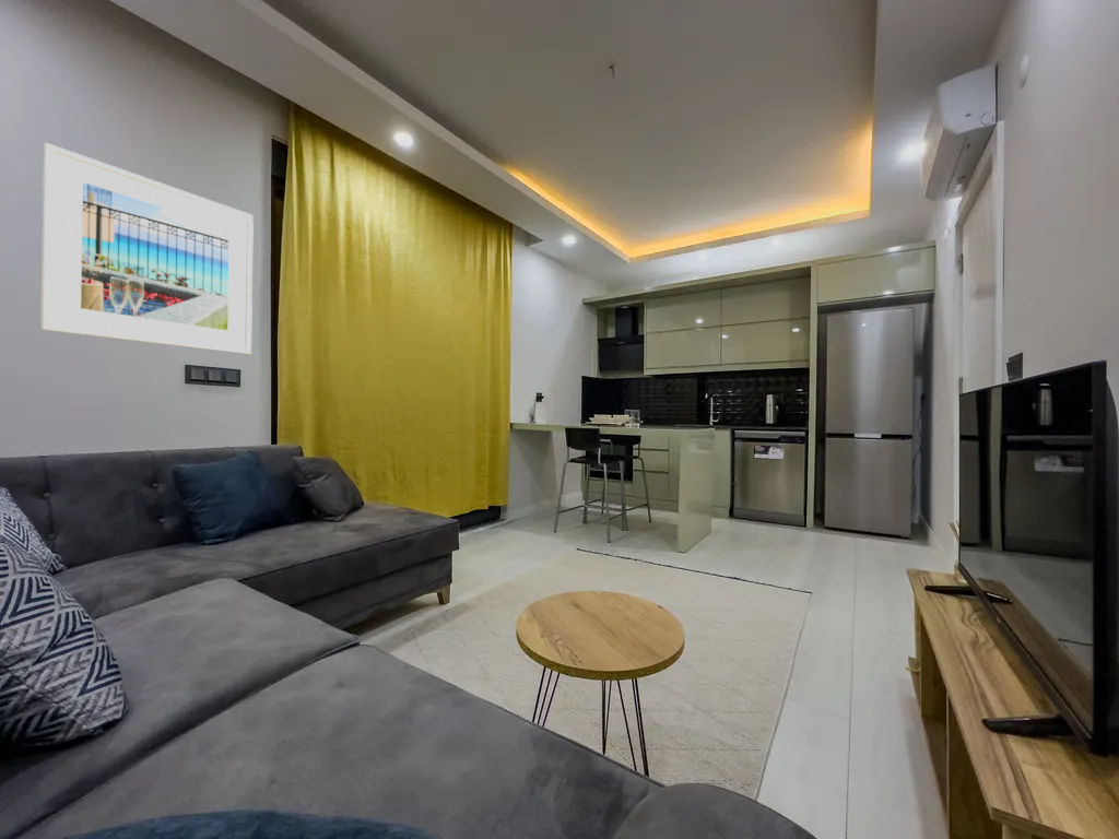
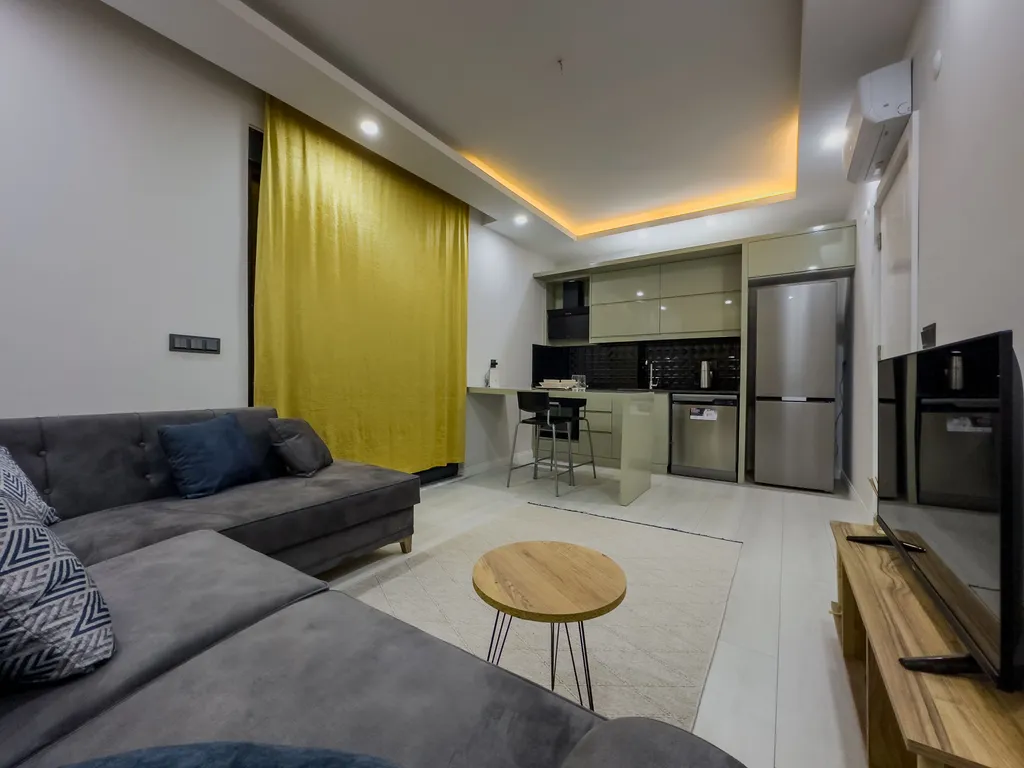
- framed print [39,142,255,355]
